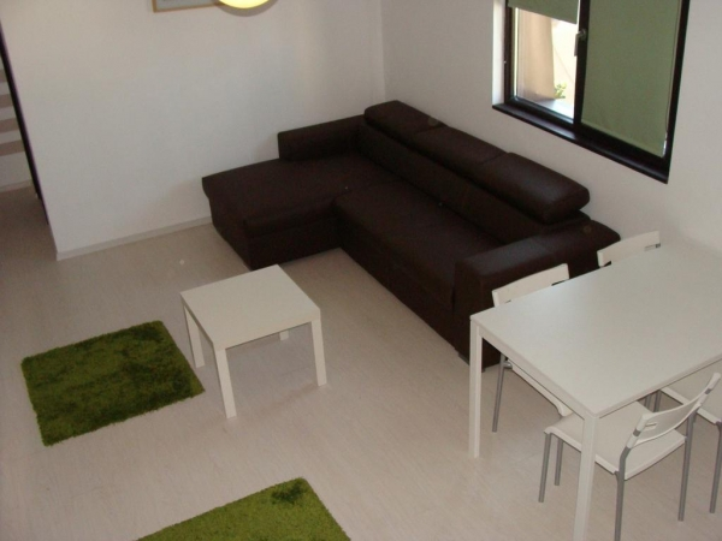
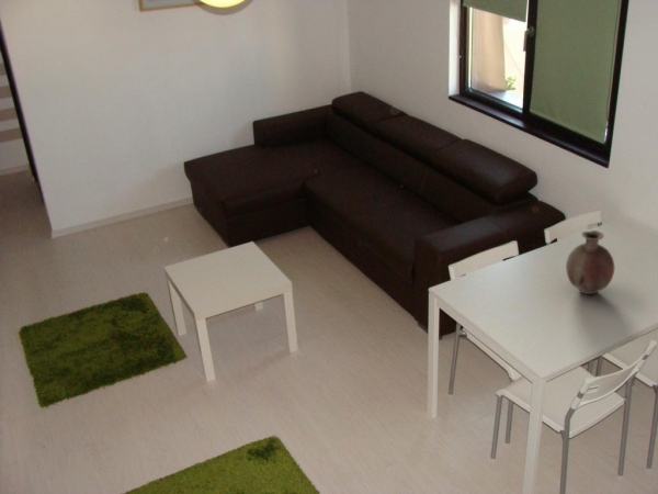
+ vase [565,229,615,295]
